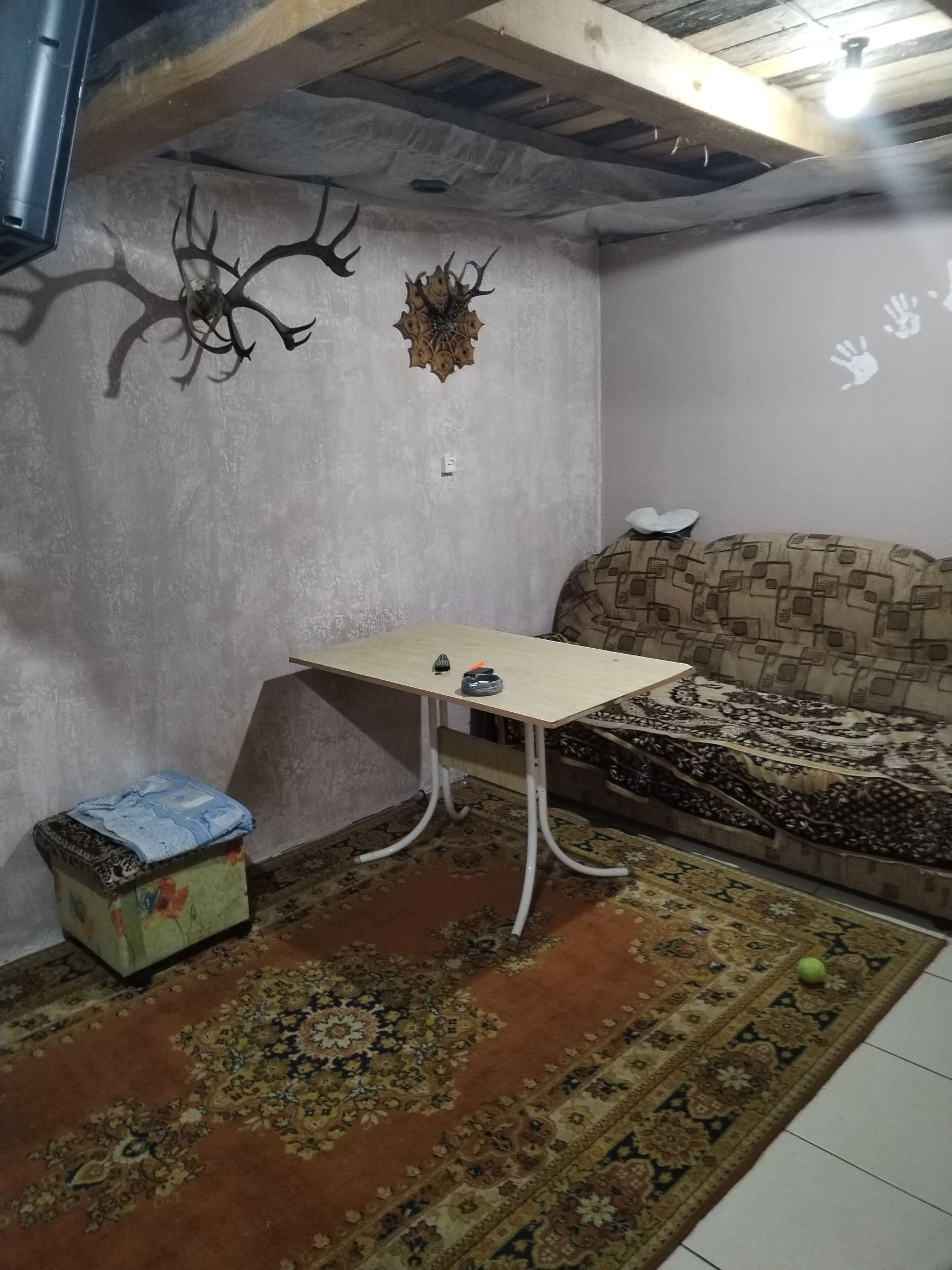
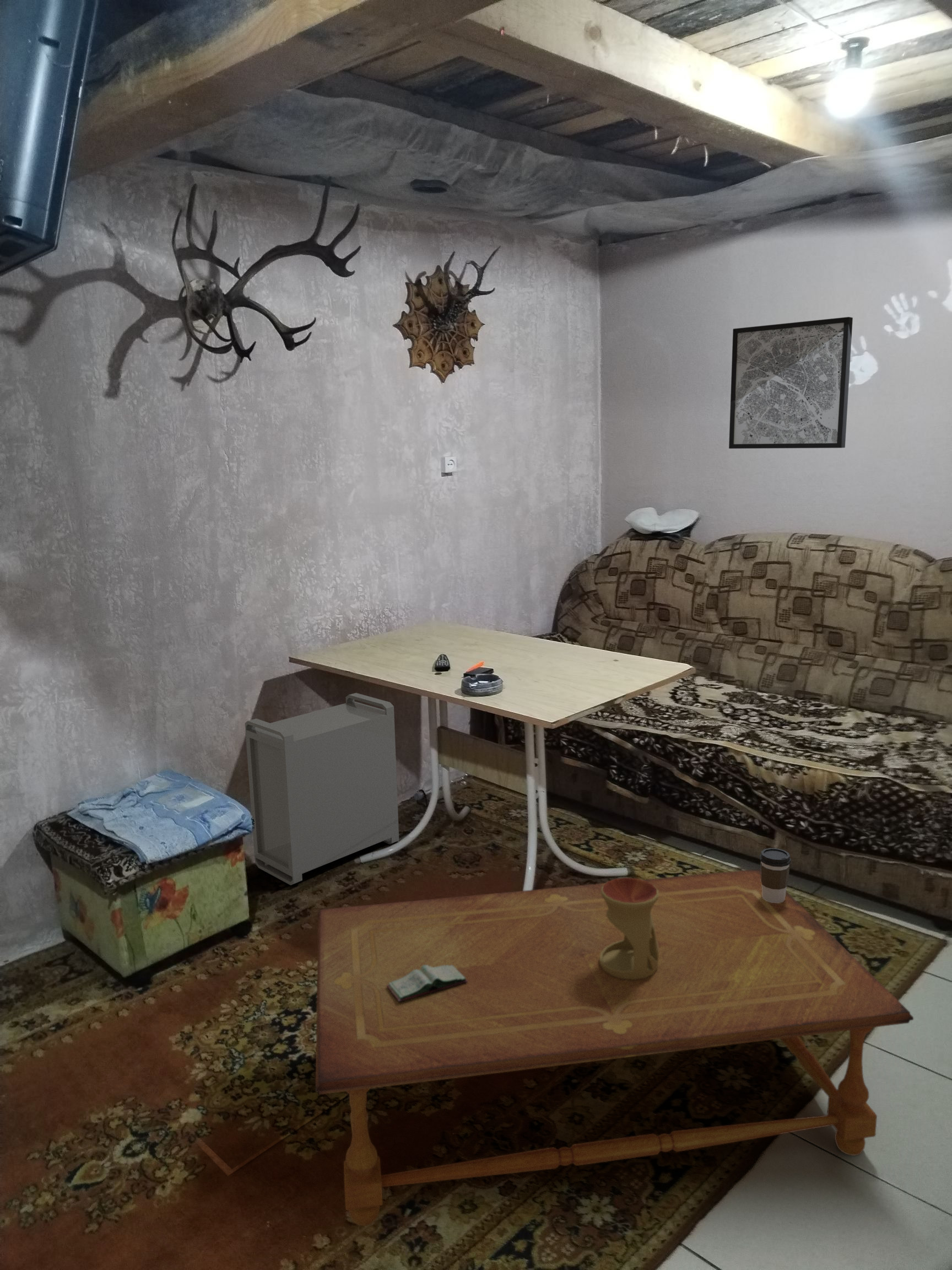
+ book [387,965,468,1002]
+ coffee cup [759,847,792,903]
+ storage bin [245,692,399,886]
+ oil burner [599,877,658,980]
+ wall art [728,316,853,449]
+ coffee table [315,868,914,1226]
